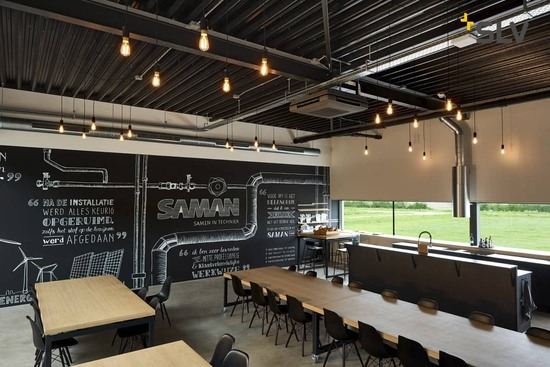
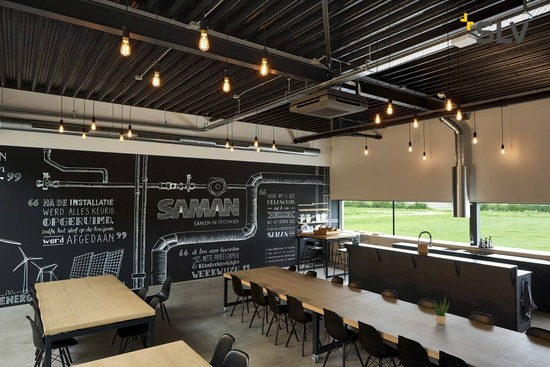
+ potted plant [431,298,450,325]
